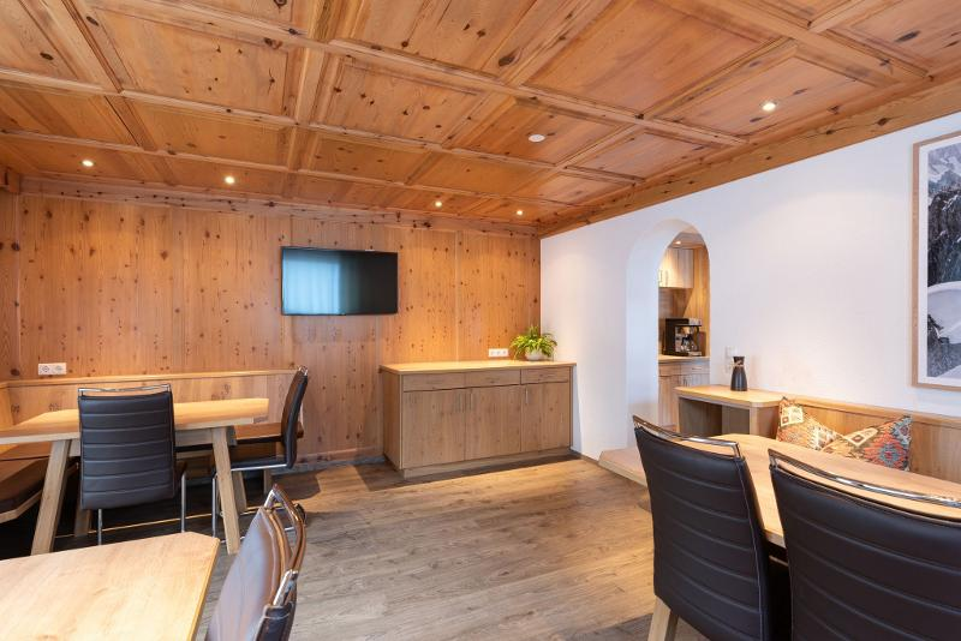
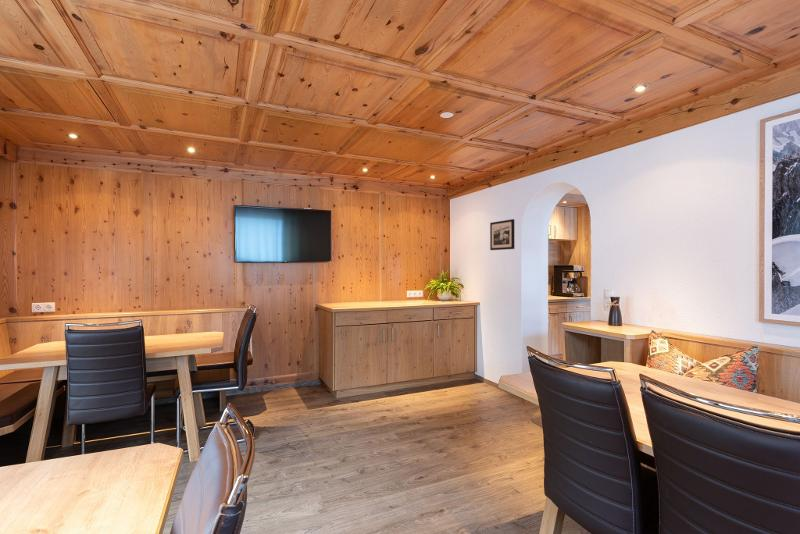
+ picture frame [489,218,515,251]
